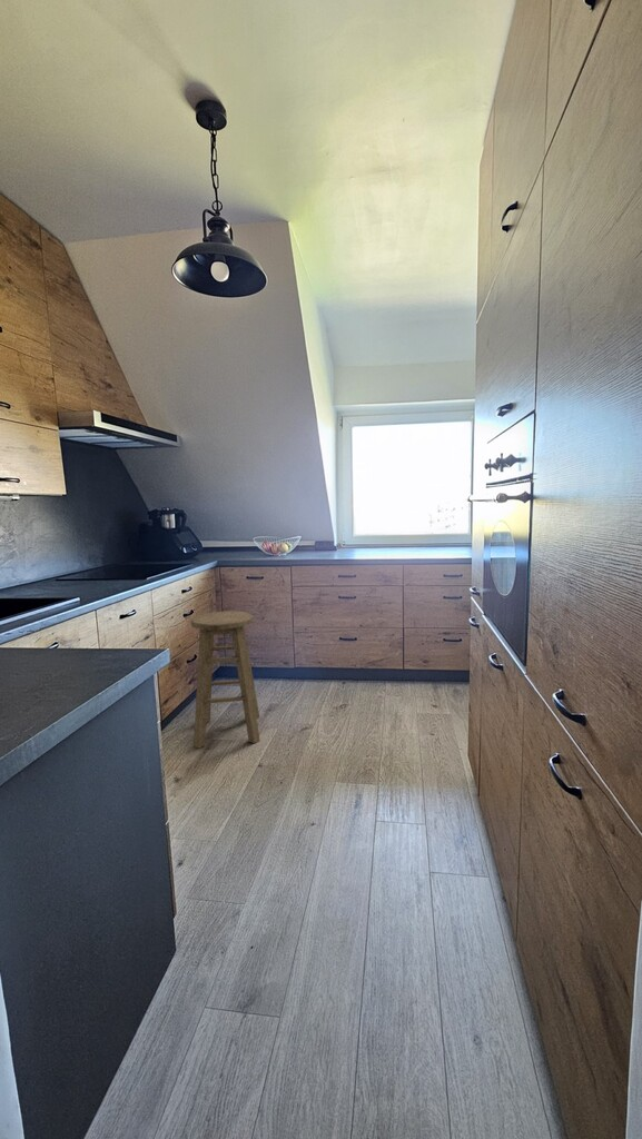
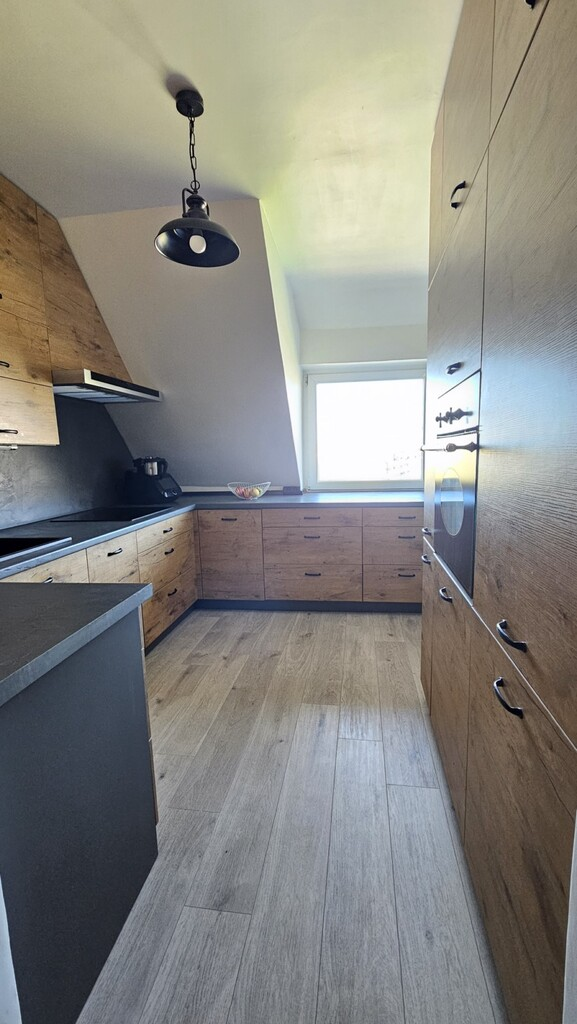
- bar stool [190,610,261,750]
